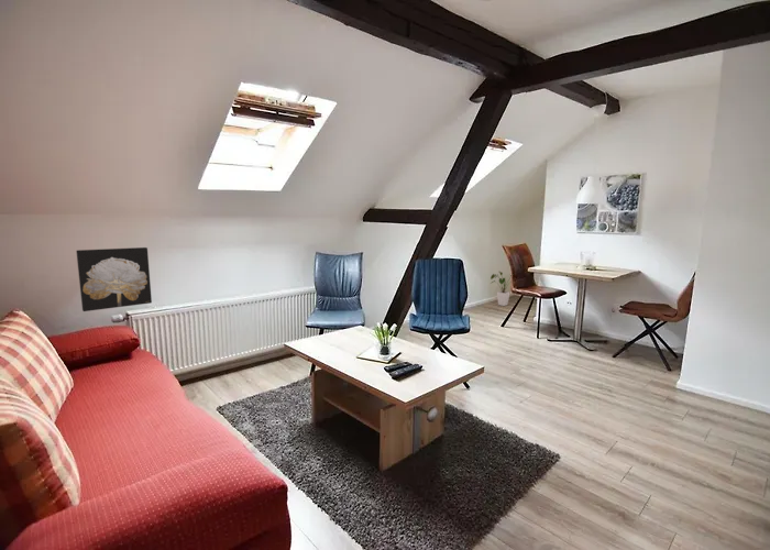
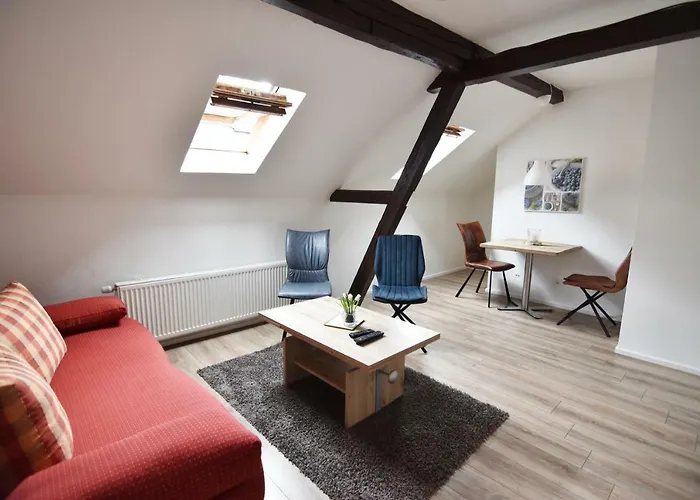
- house plant [490,271,513,307]
- wall art [75,246,153,312]
